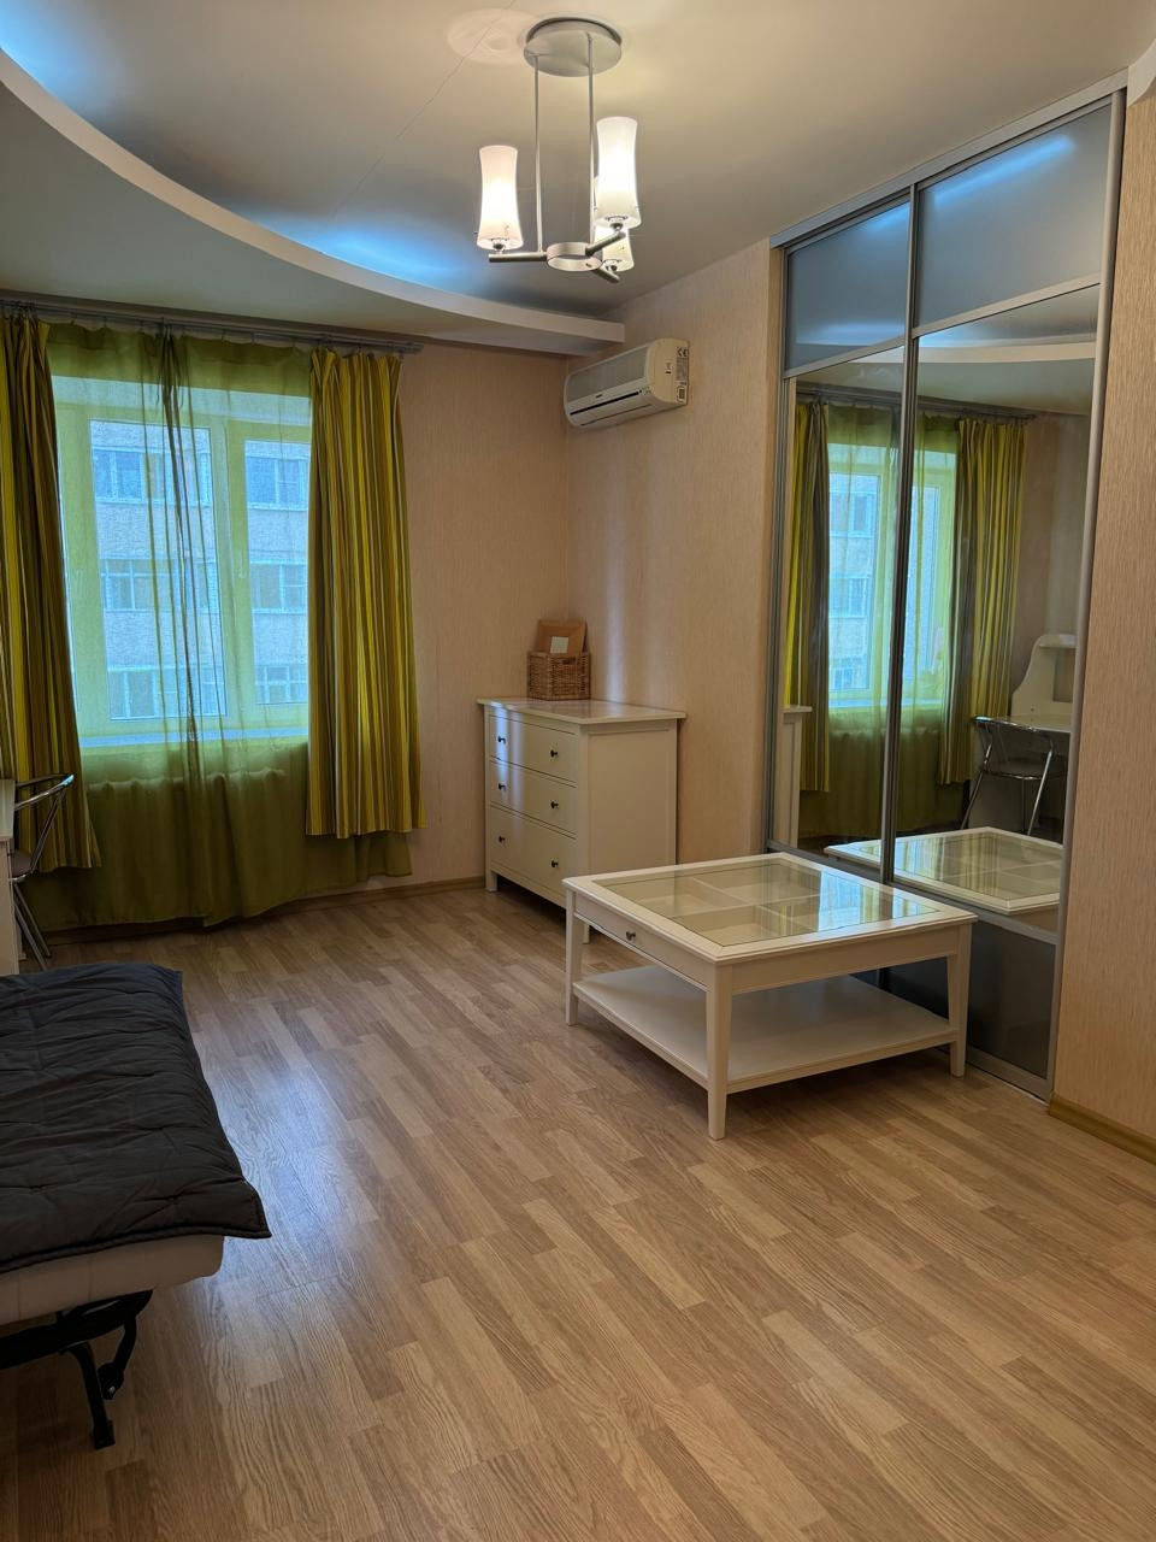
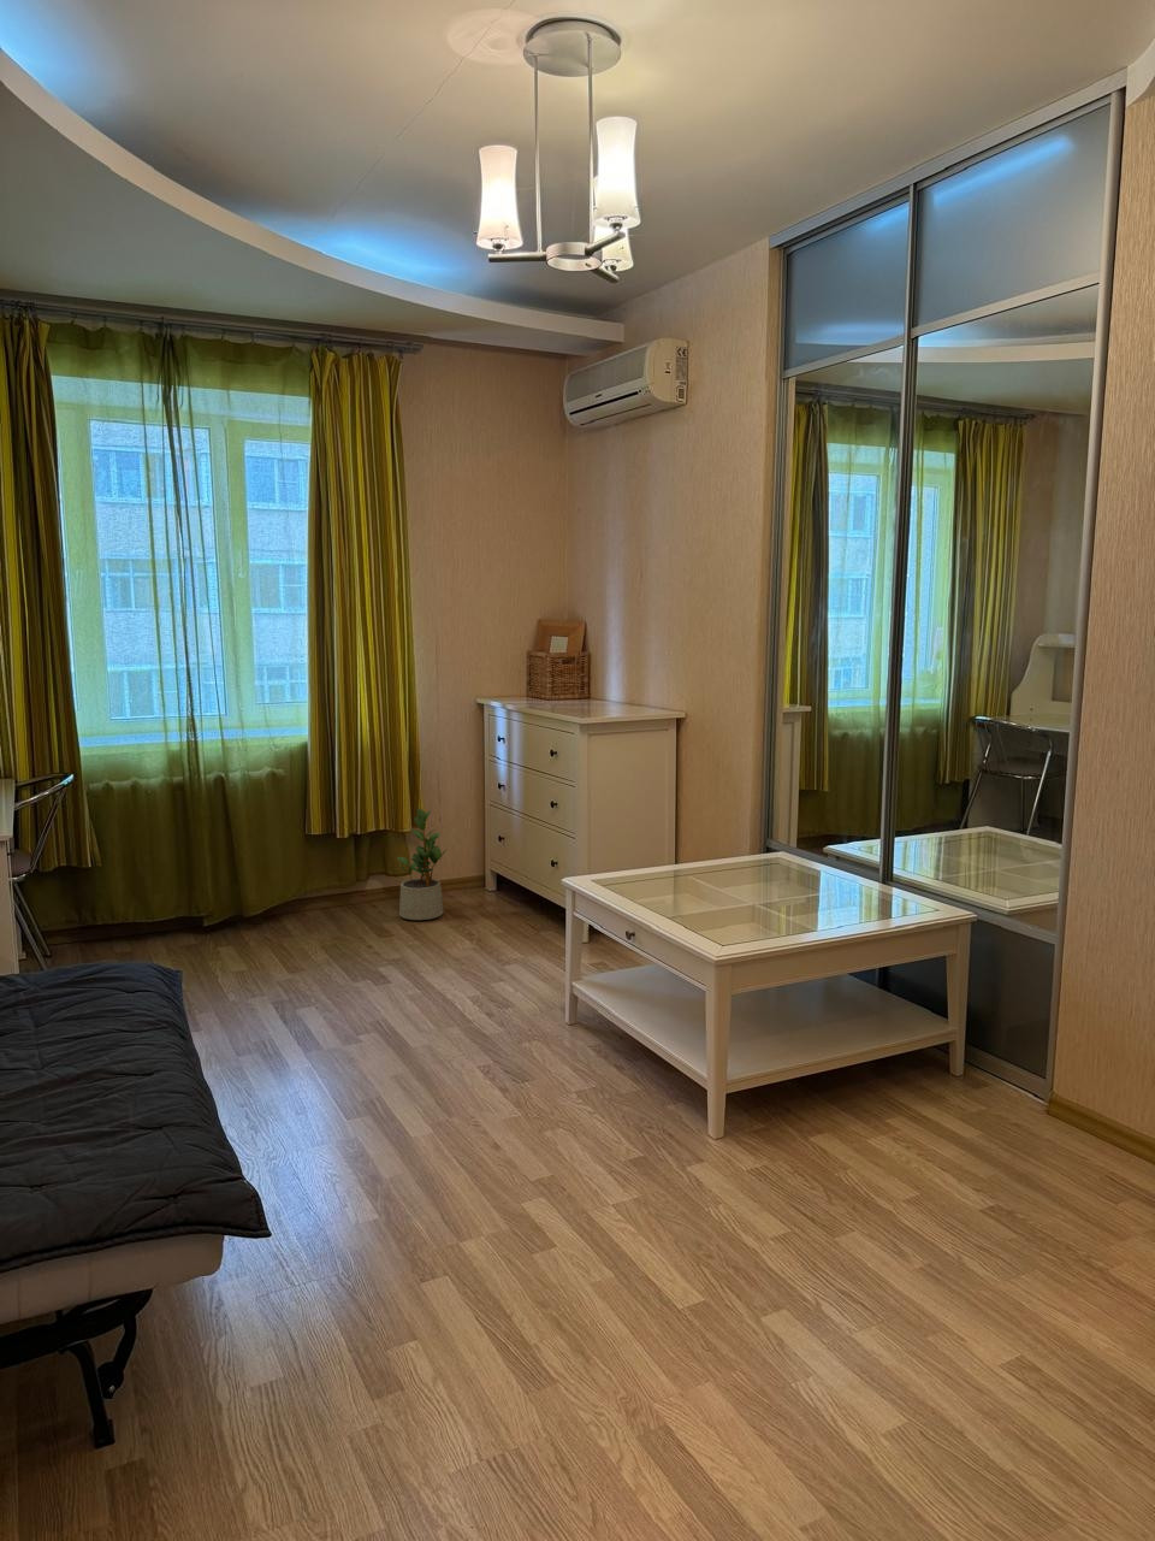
+ potted plant [396,807,449,921]
